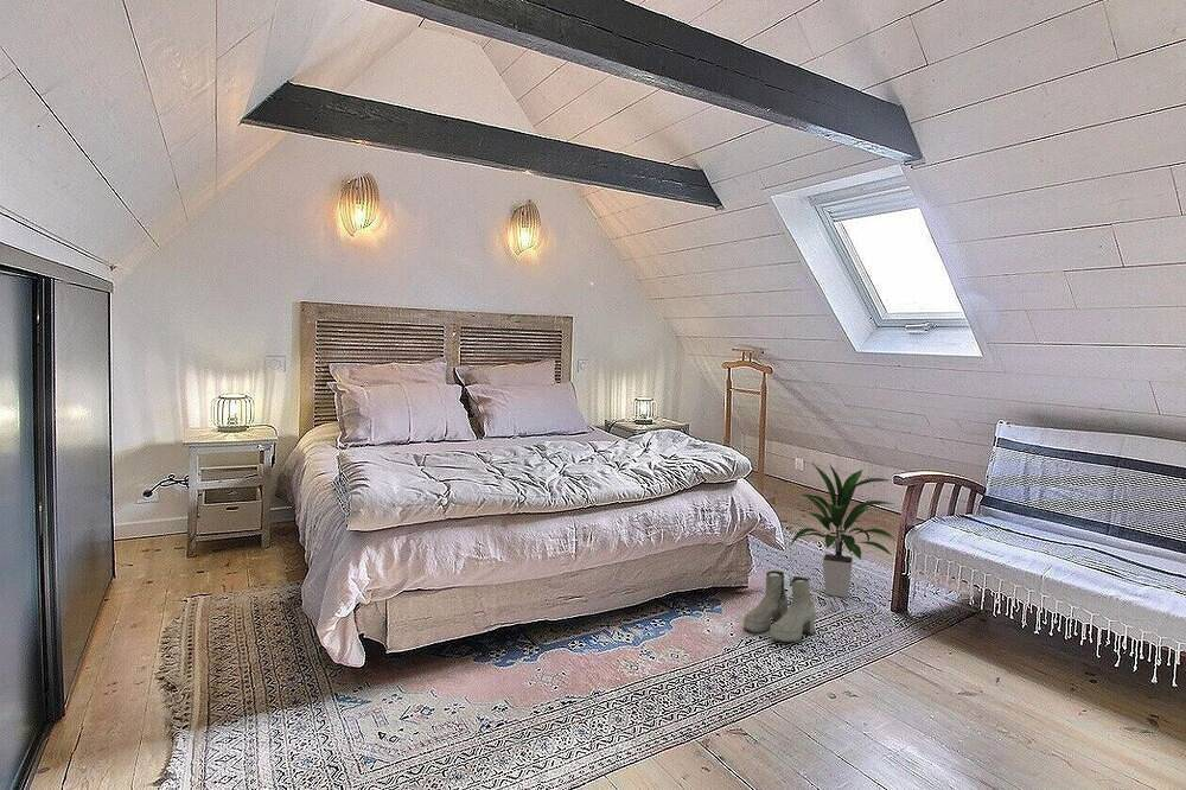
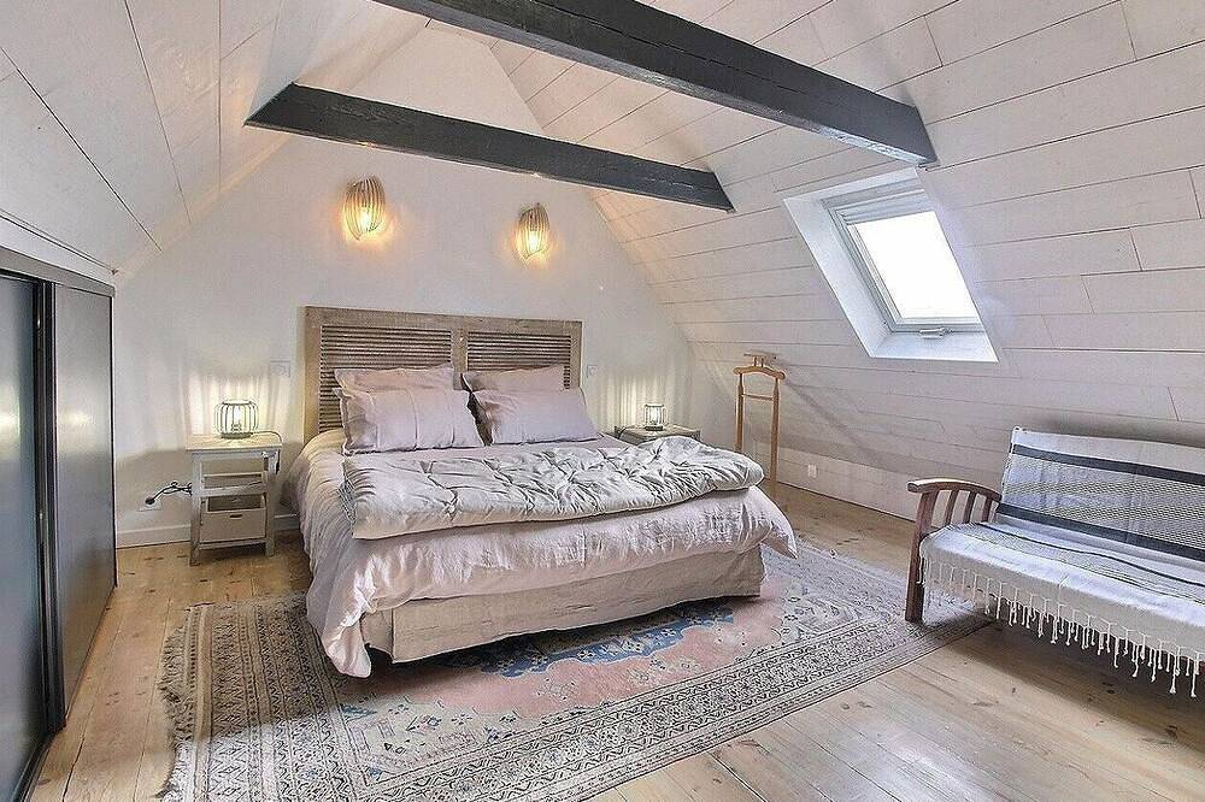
- indoor plant [788,461,897,598]
- boots [742,569,816,643]
